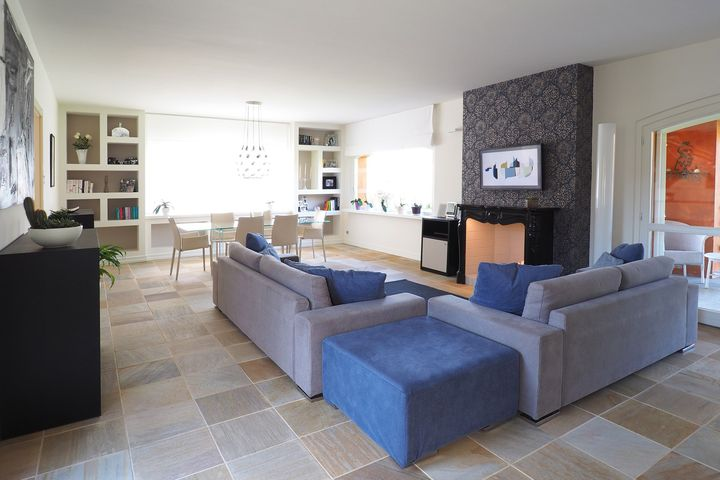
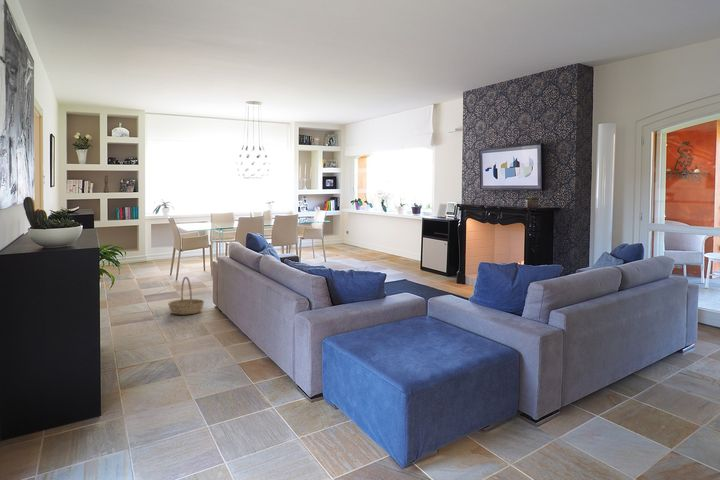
+ basket [167,276,205,316]
